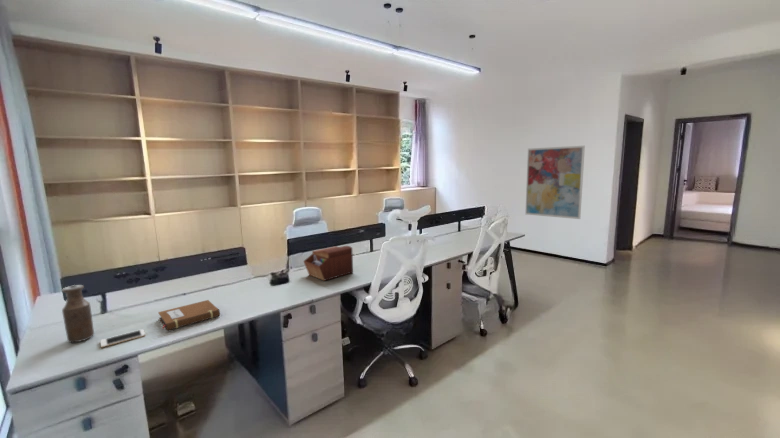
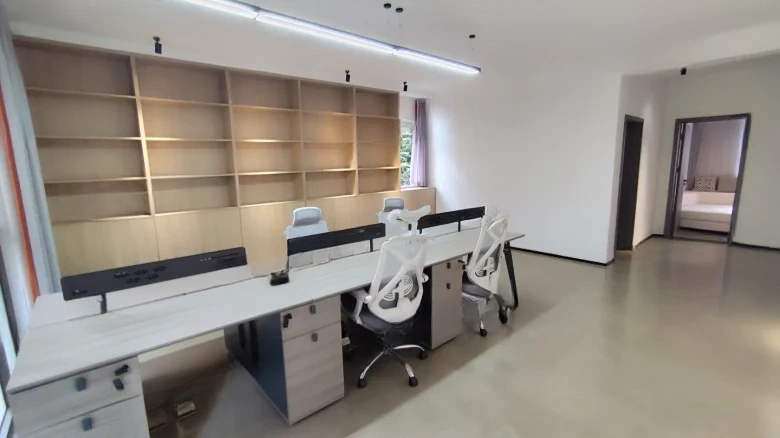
- notebook [157,299,221,332]
- cell phone [99,328,146,348]
- bottle [61,284,95,343]
- wall art [524,145,586,220]
- sewing box [302,245,354,282]
